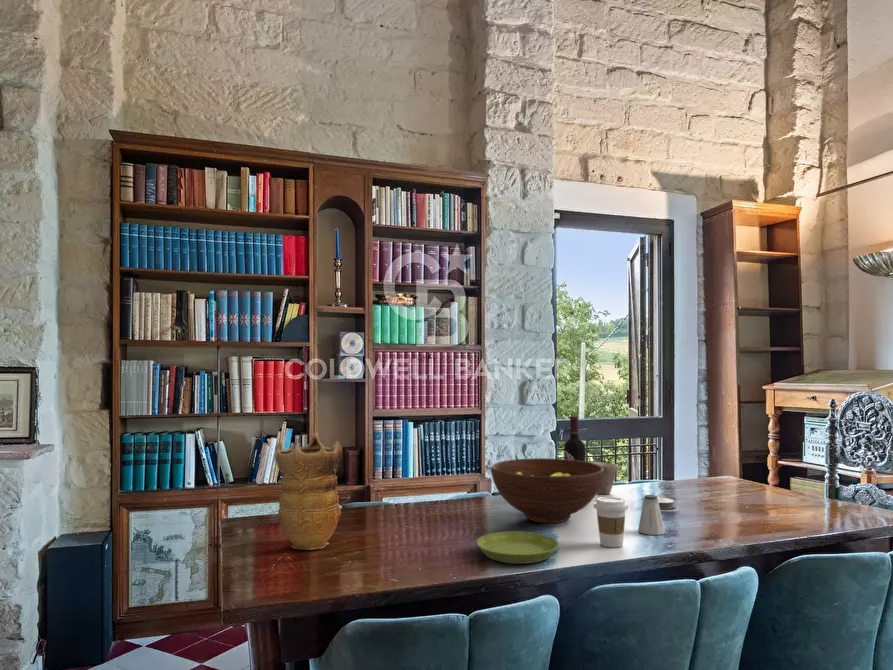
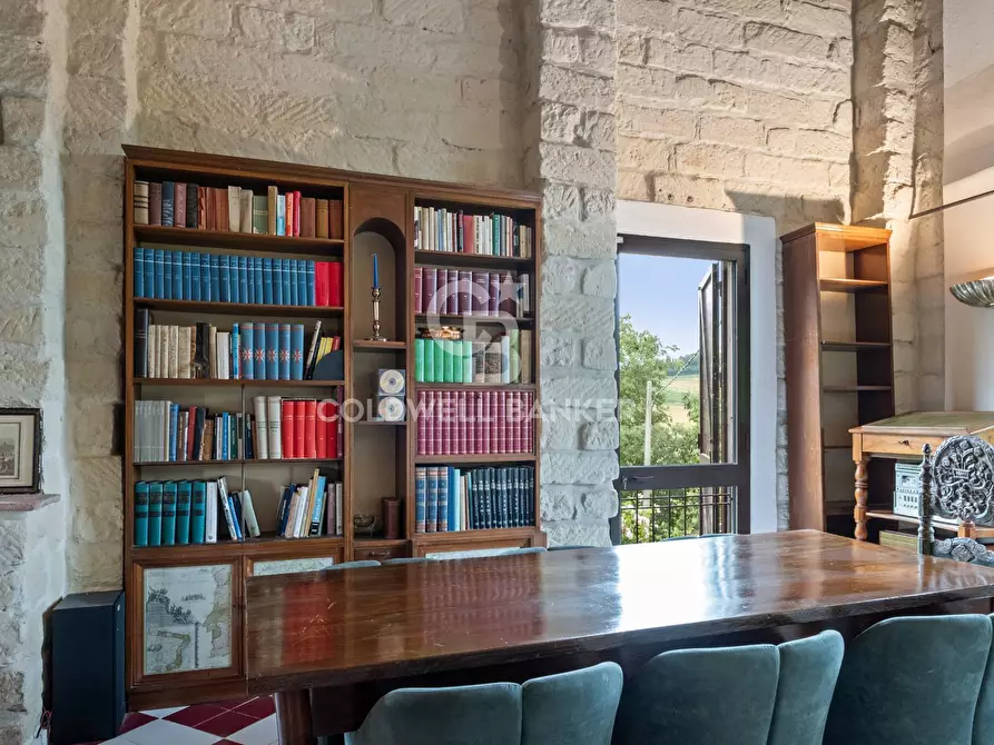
- fruit bowl [490,457,604,524]
- vase [274,432,343,551]
- cup [591,461,619,495]
- saltshaker [637,494,666,536]
- wine bottle [563,415,587,462]
- saucer [476,530,560,565]
- architectural model [657,495,679,513]
- coffee cup [593,496,629,548]
